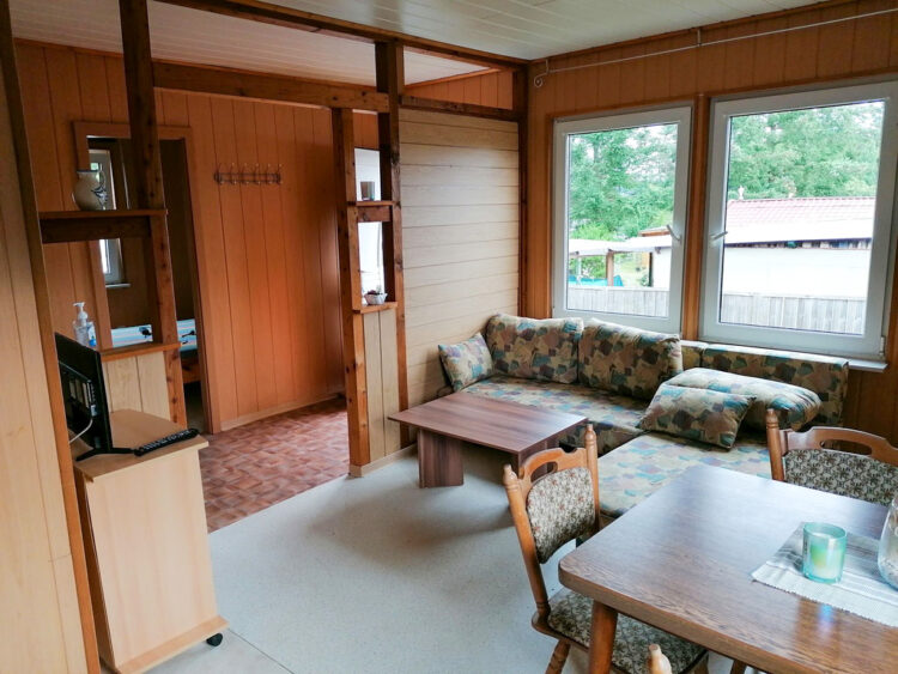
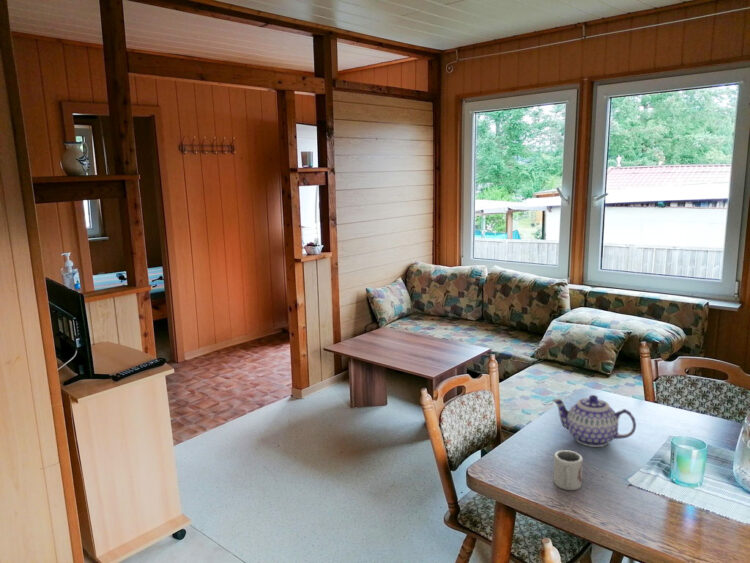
+ teapot [551,394,637,448]
+ cup [552,449,584,491]
